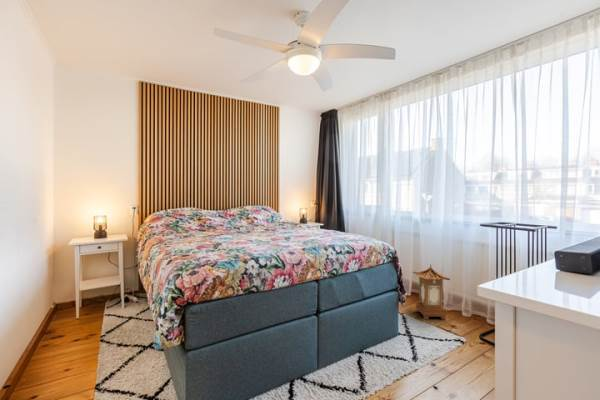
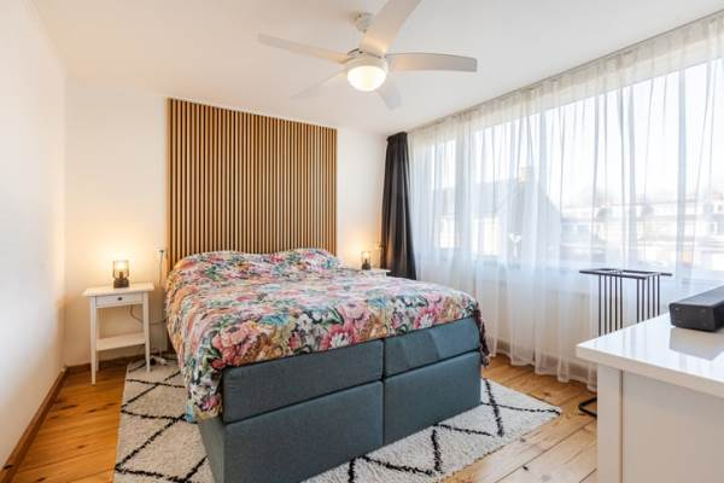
- lantern [412,263,451,320]
